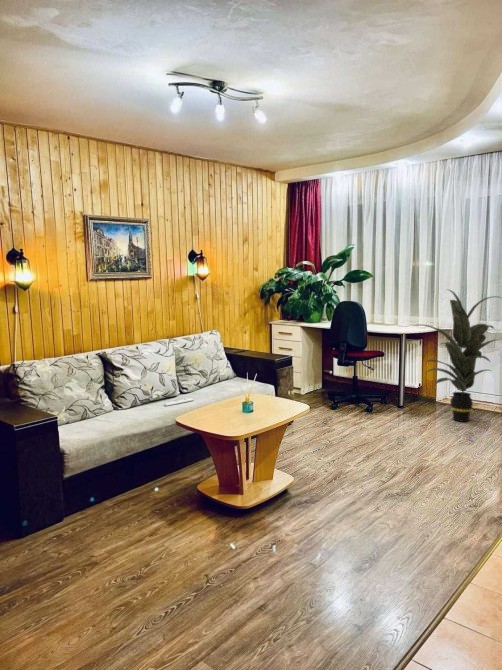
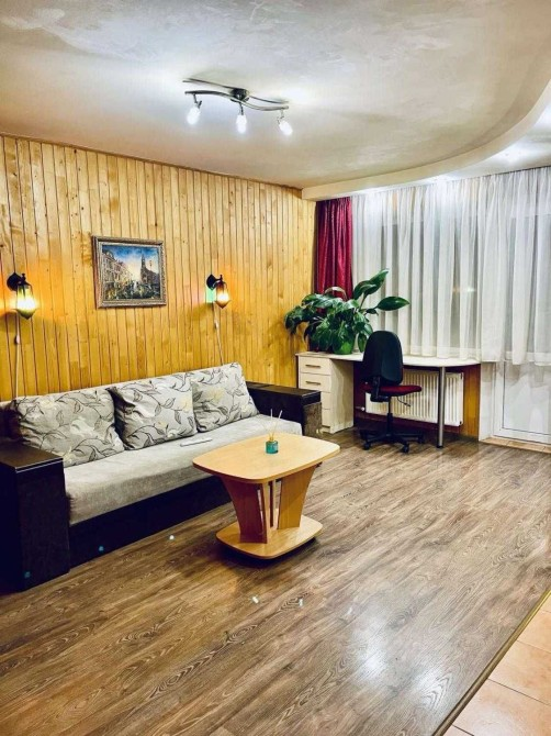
- indoor plant [414,288,502,423]
